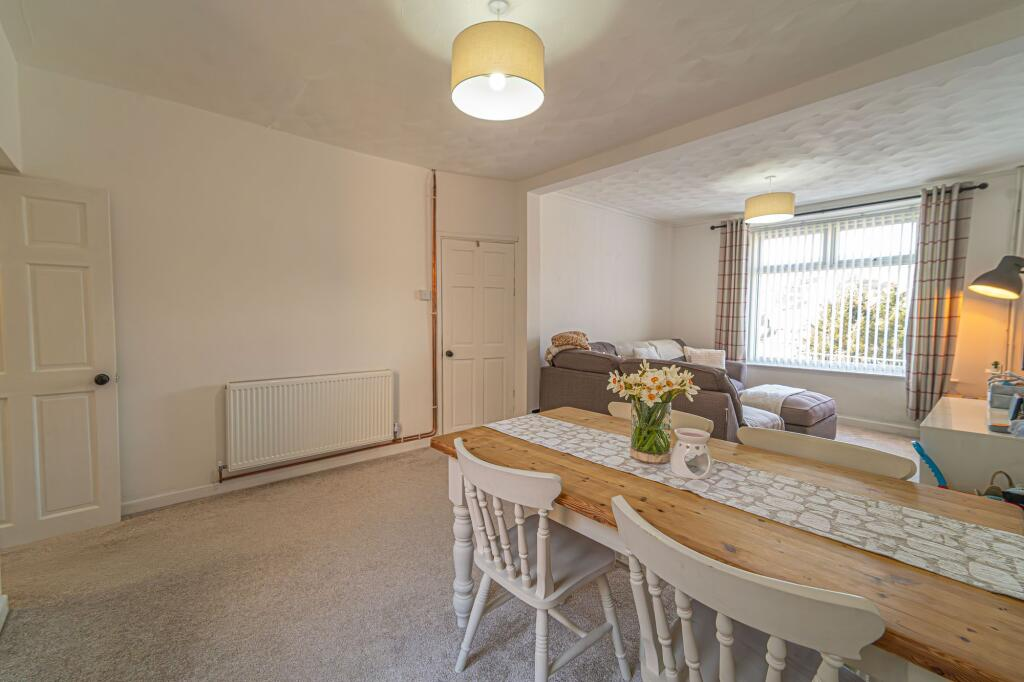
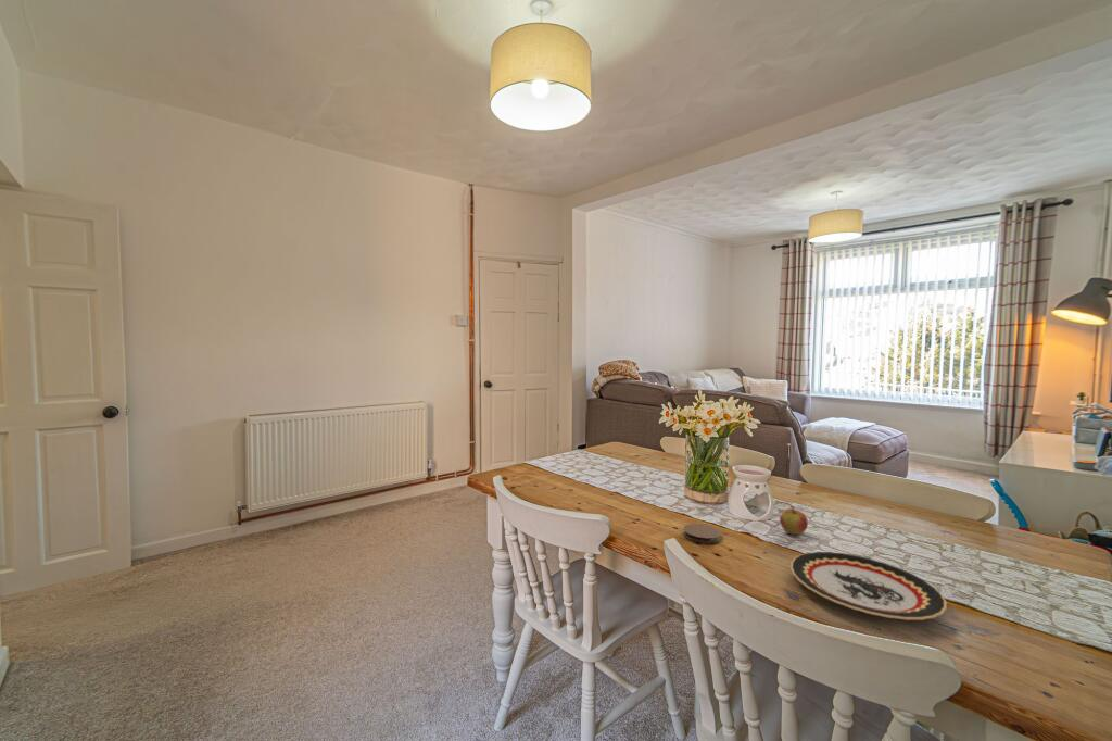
+ apple [779,505,809,536]
+ plate [789,551,948,621]
+ coaster [683,523,722,544]
